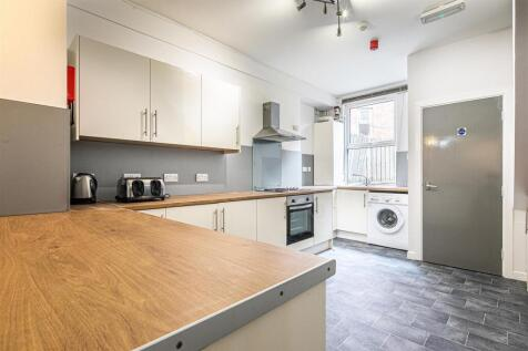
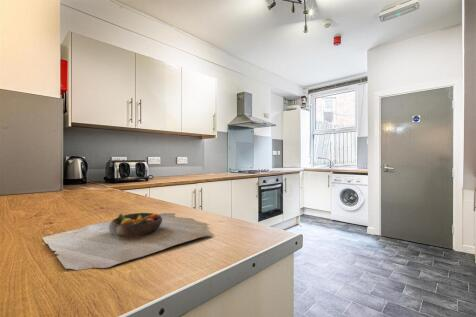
+ cutting board [41,212,215,271]
